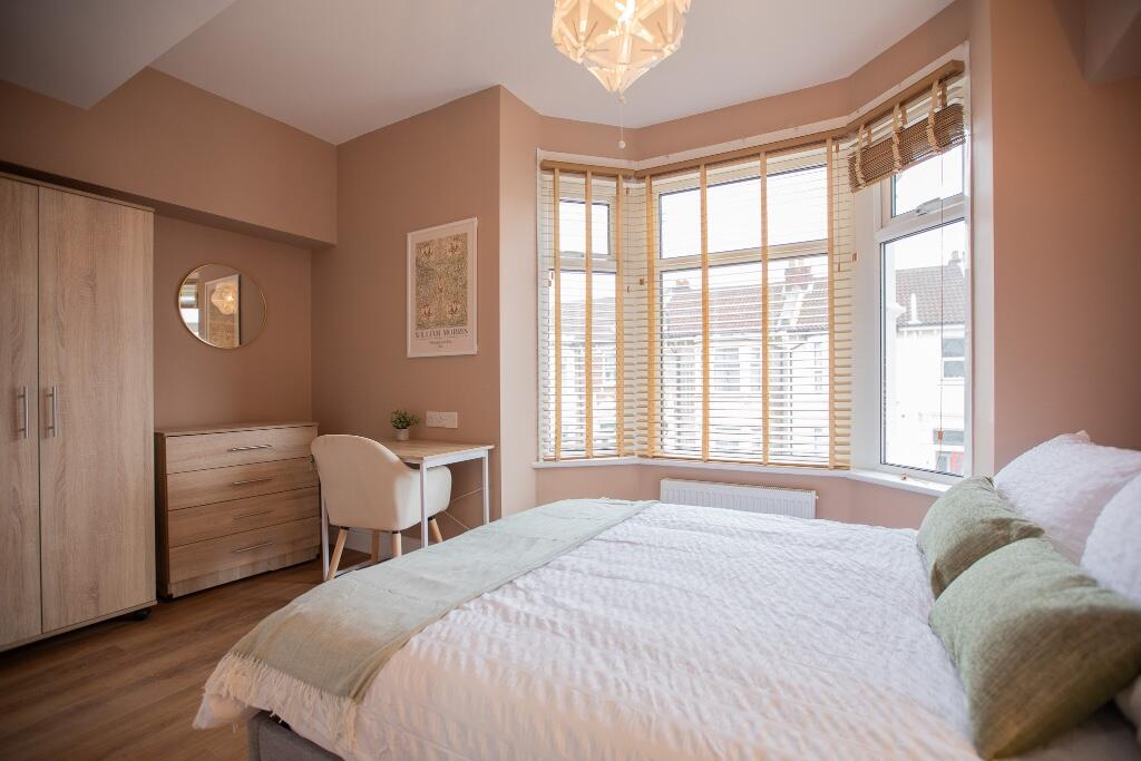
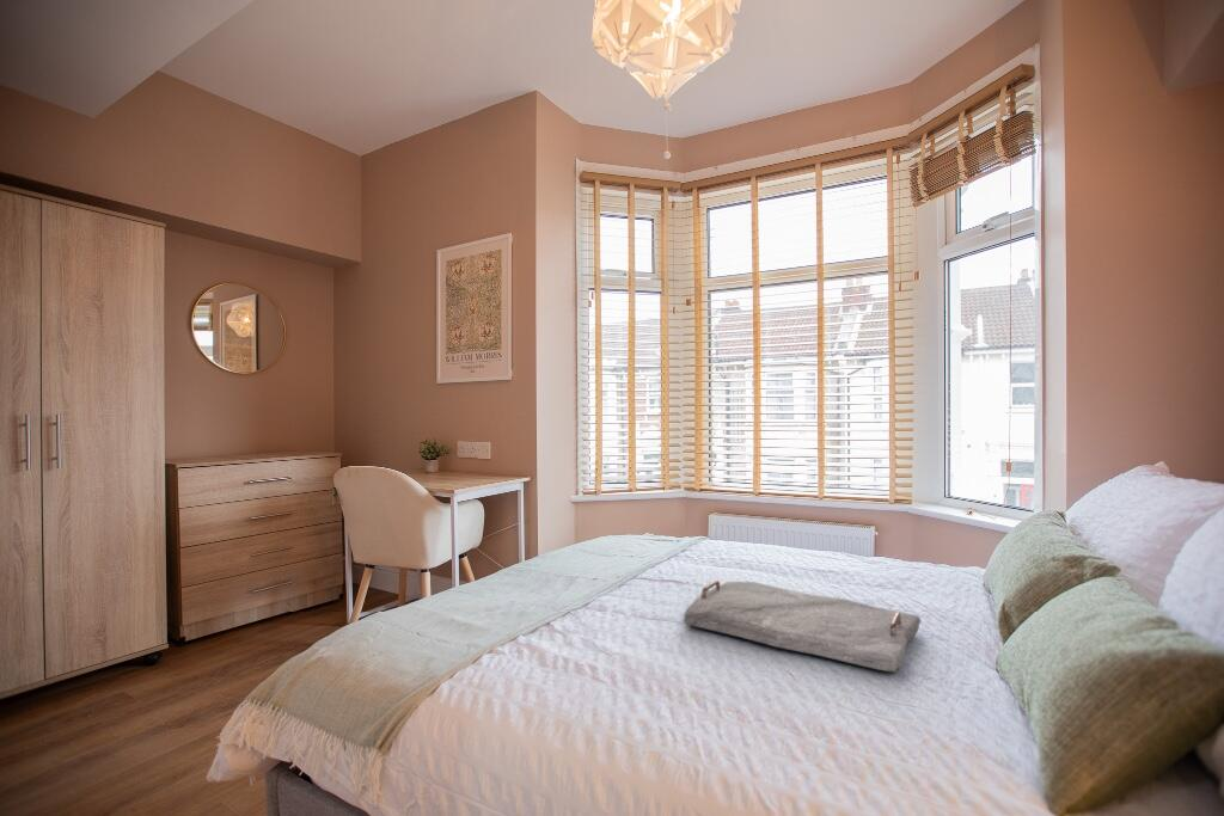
+ serving tray [683,579,922,673]
